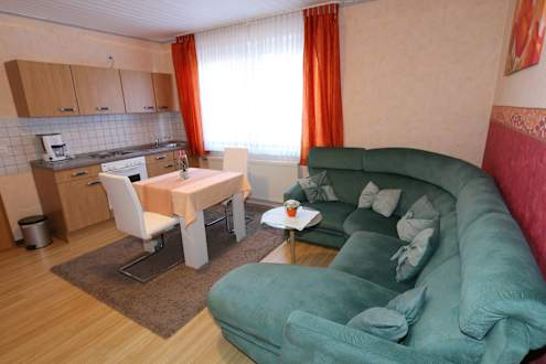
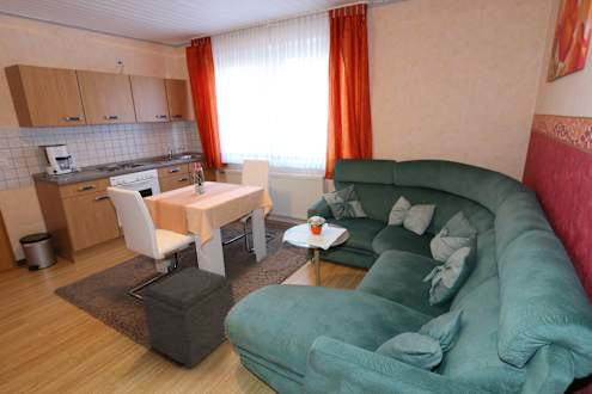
+ ottoman [141,265,236,369]
